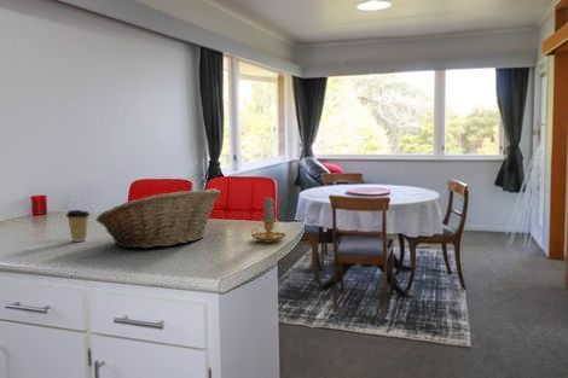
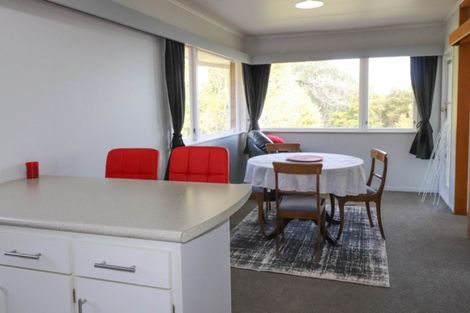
- coffee cup [65,209,91,243]
- fruit basket [95,187,221,250]
- candle [250,197,288,243]
